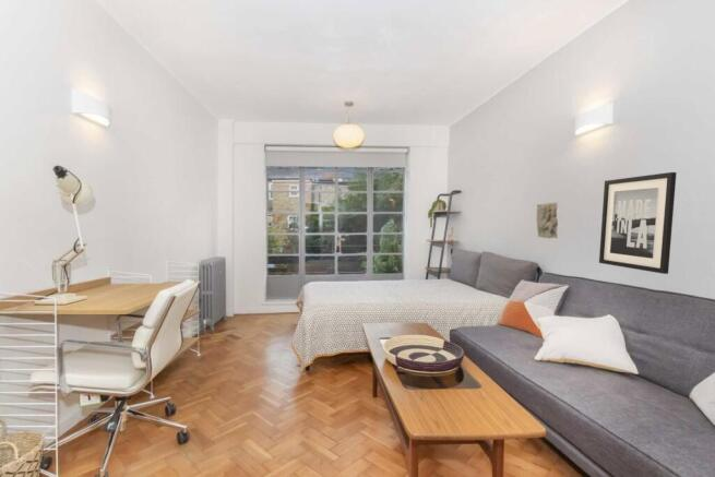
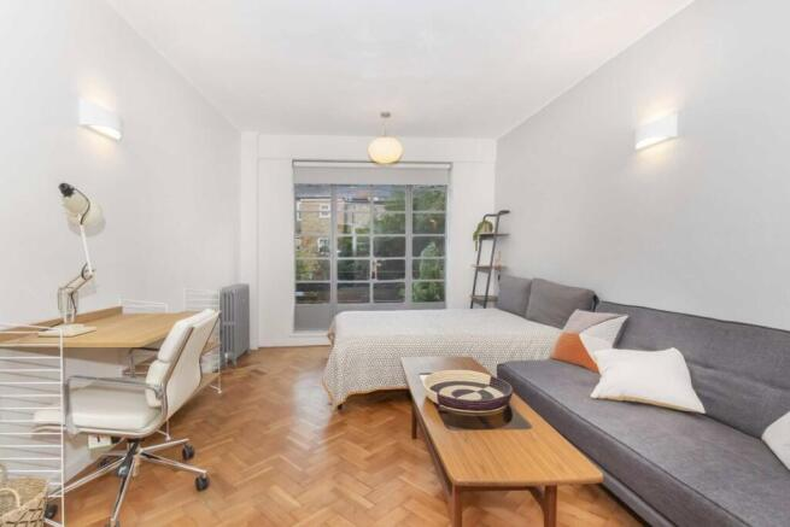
- wall art [598,171,678,275]
- stone relief [535,202,559,239]
